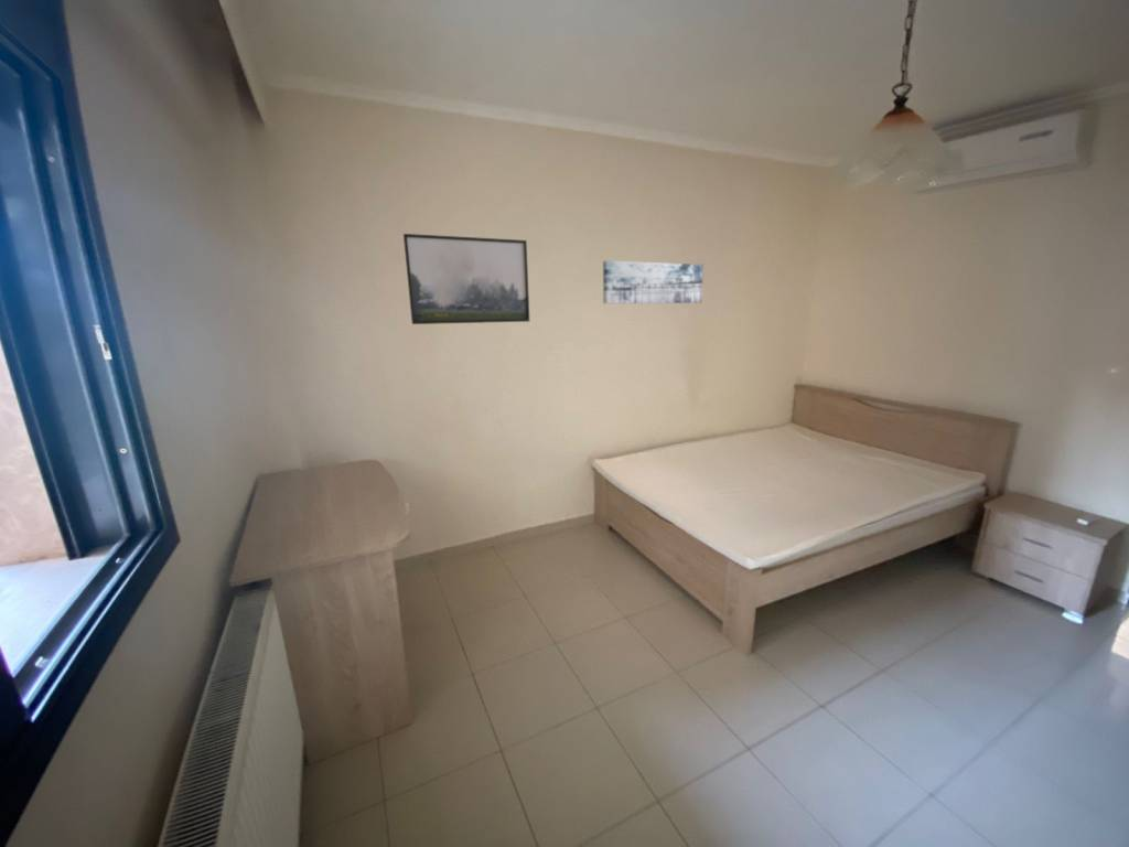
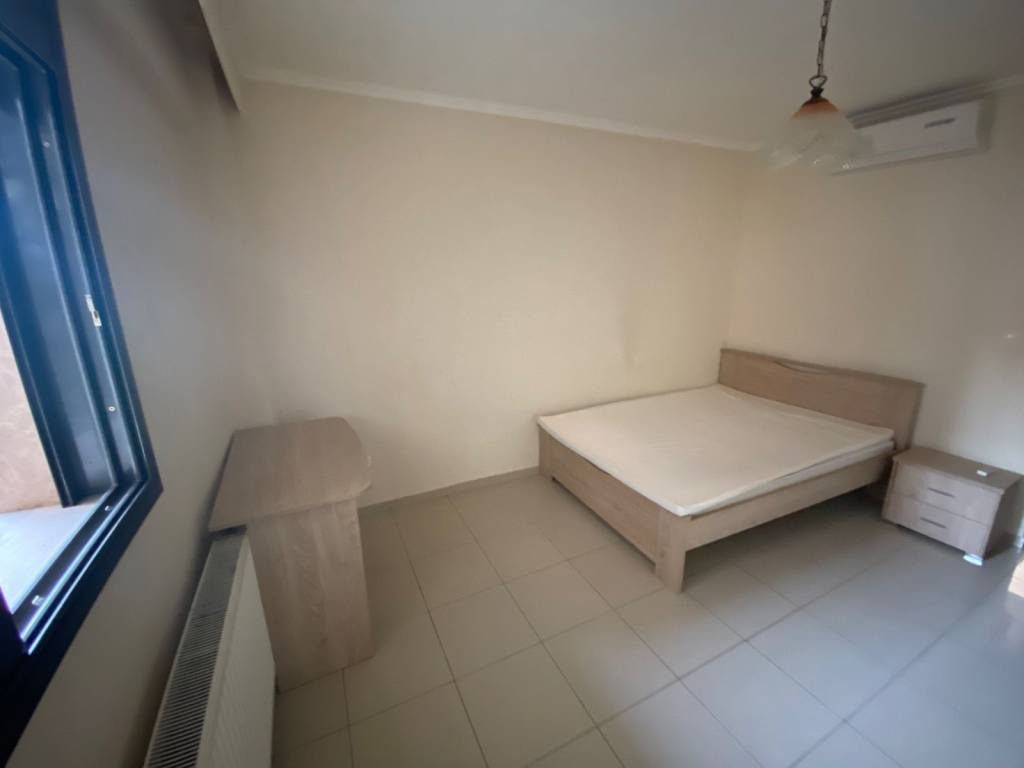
- wall art [602,259,705,304]
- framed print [402,233,530,325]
